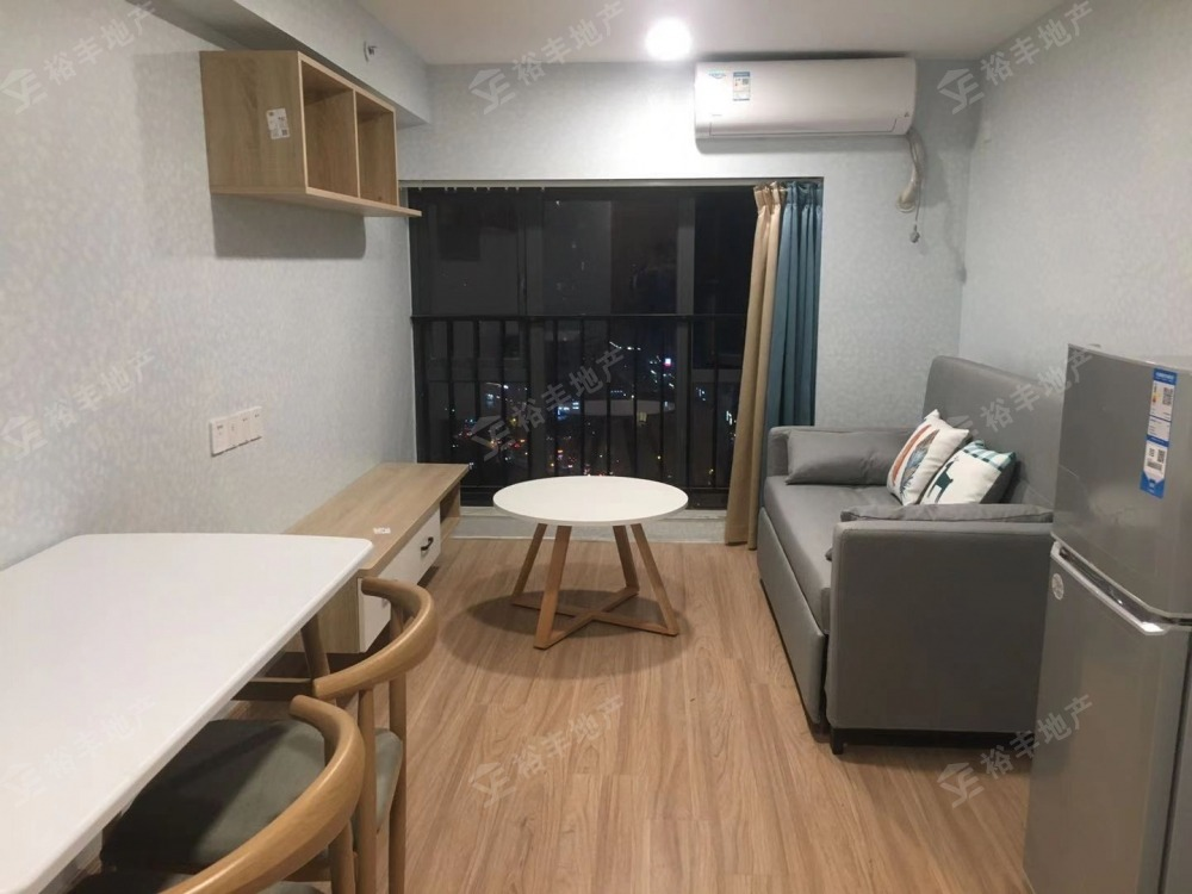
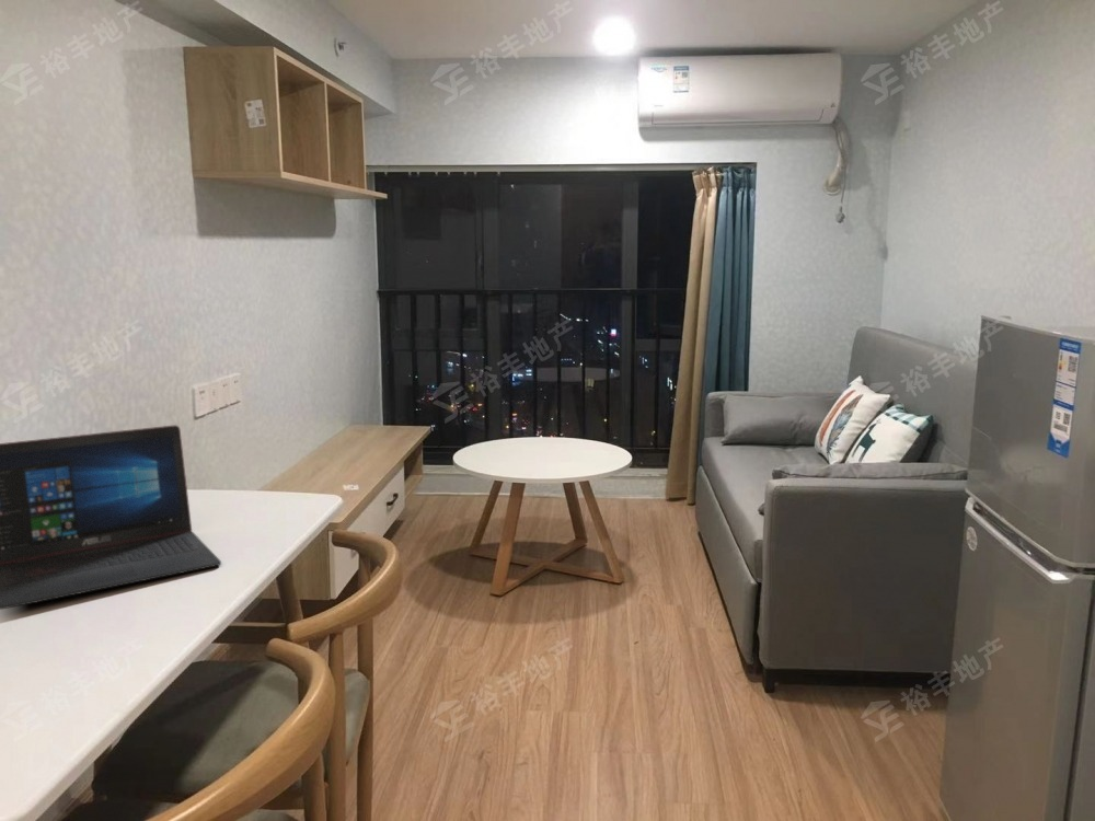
+ laptop [0,424,222,611]
